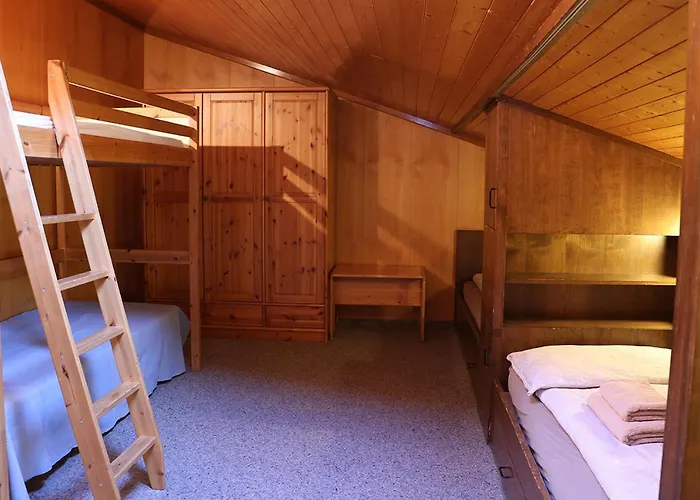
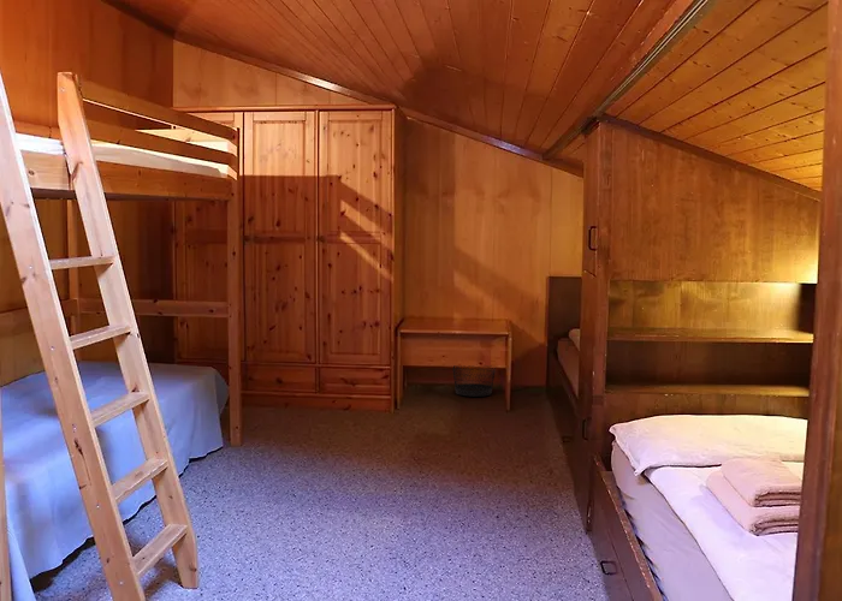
+ wastebasket [451,367,497,398]
